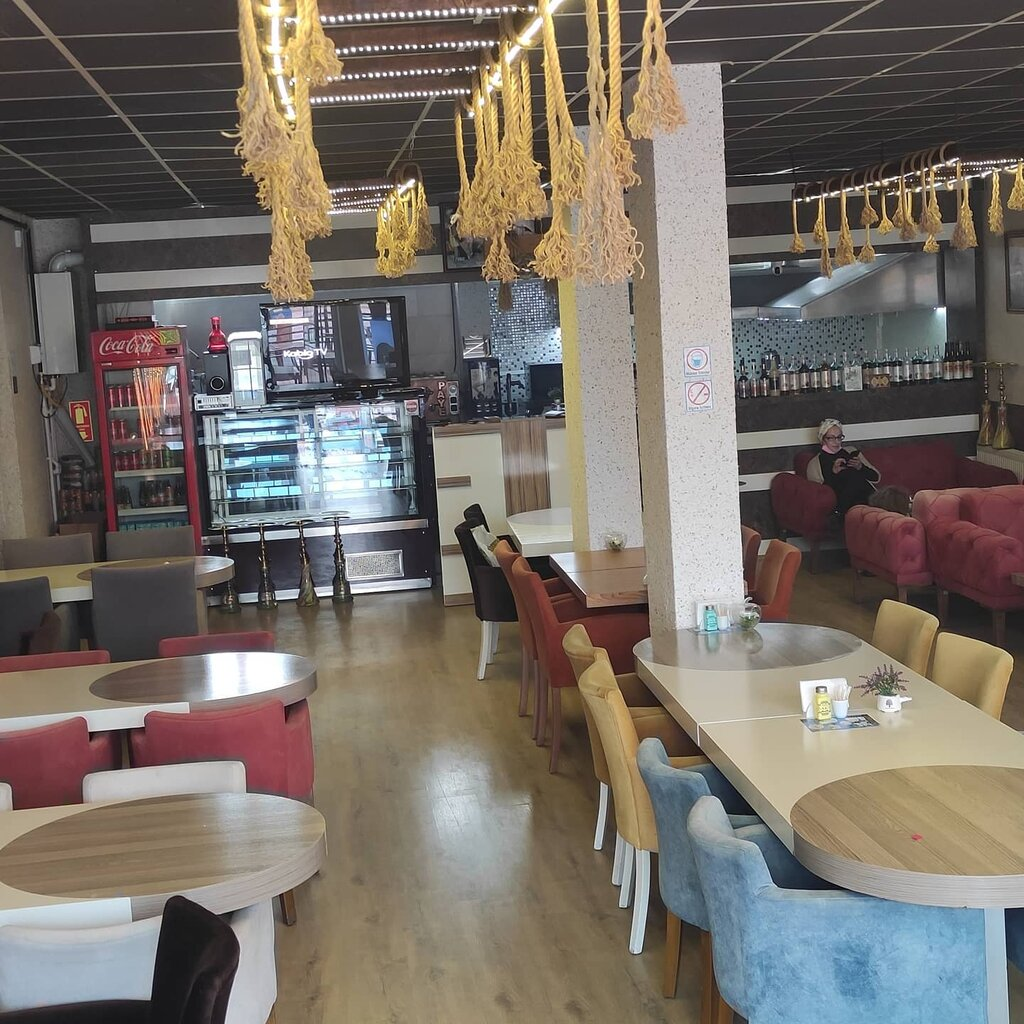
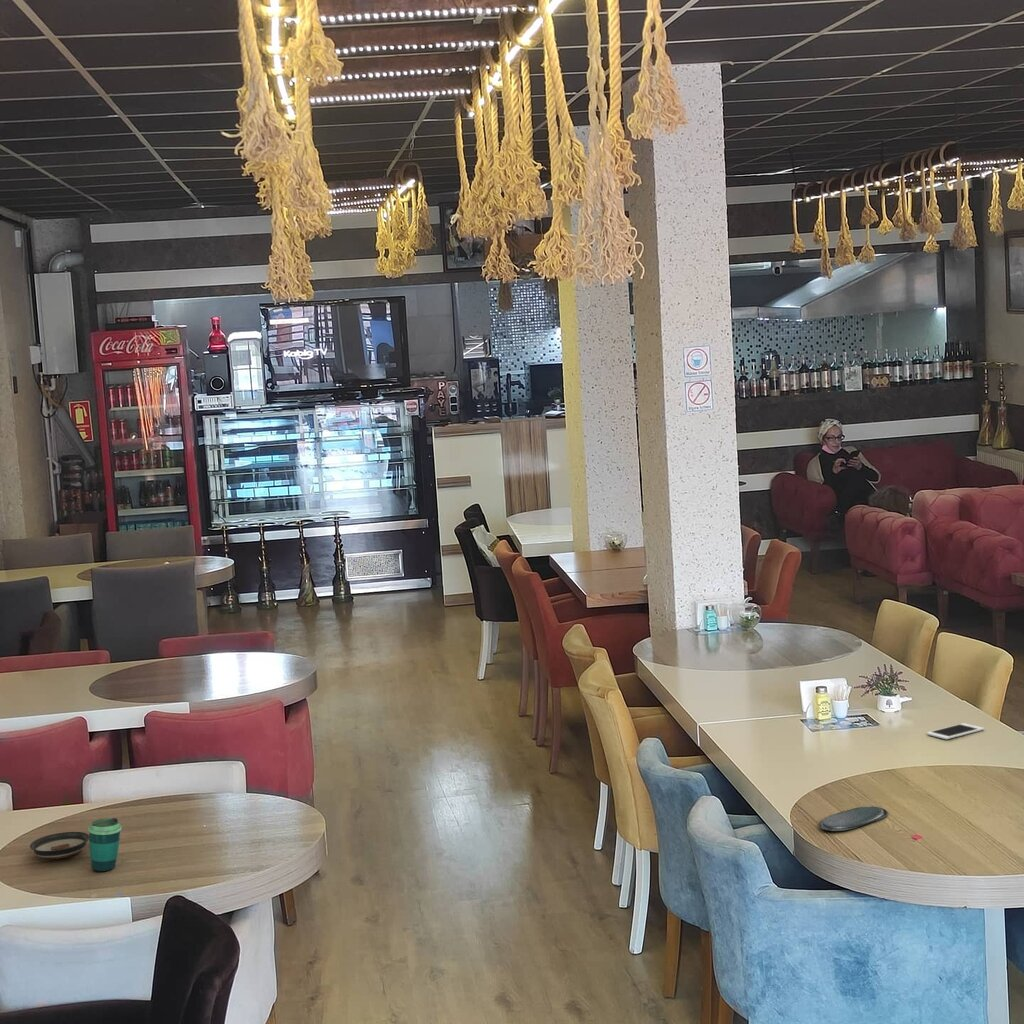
+ cell phone [926,722,985,740]
+ cup [87,817,122,873]
+ oval tray [818,805,889,832]
+ saucer [29,831,90,860]
